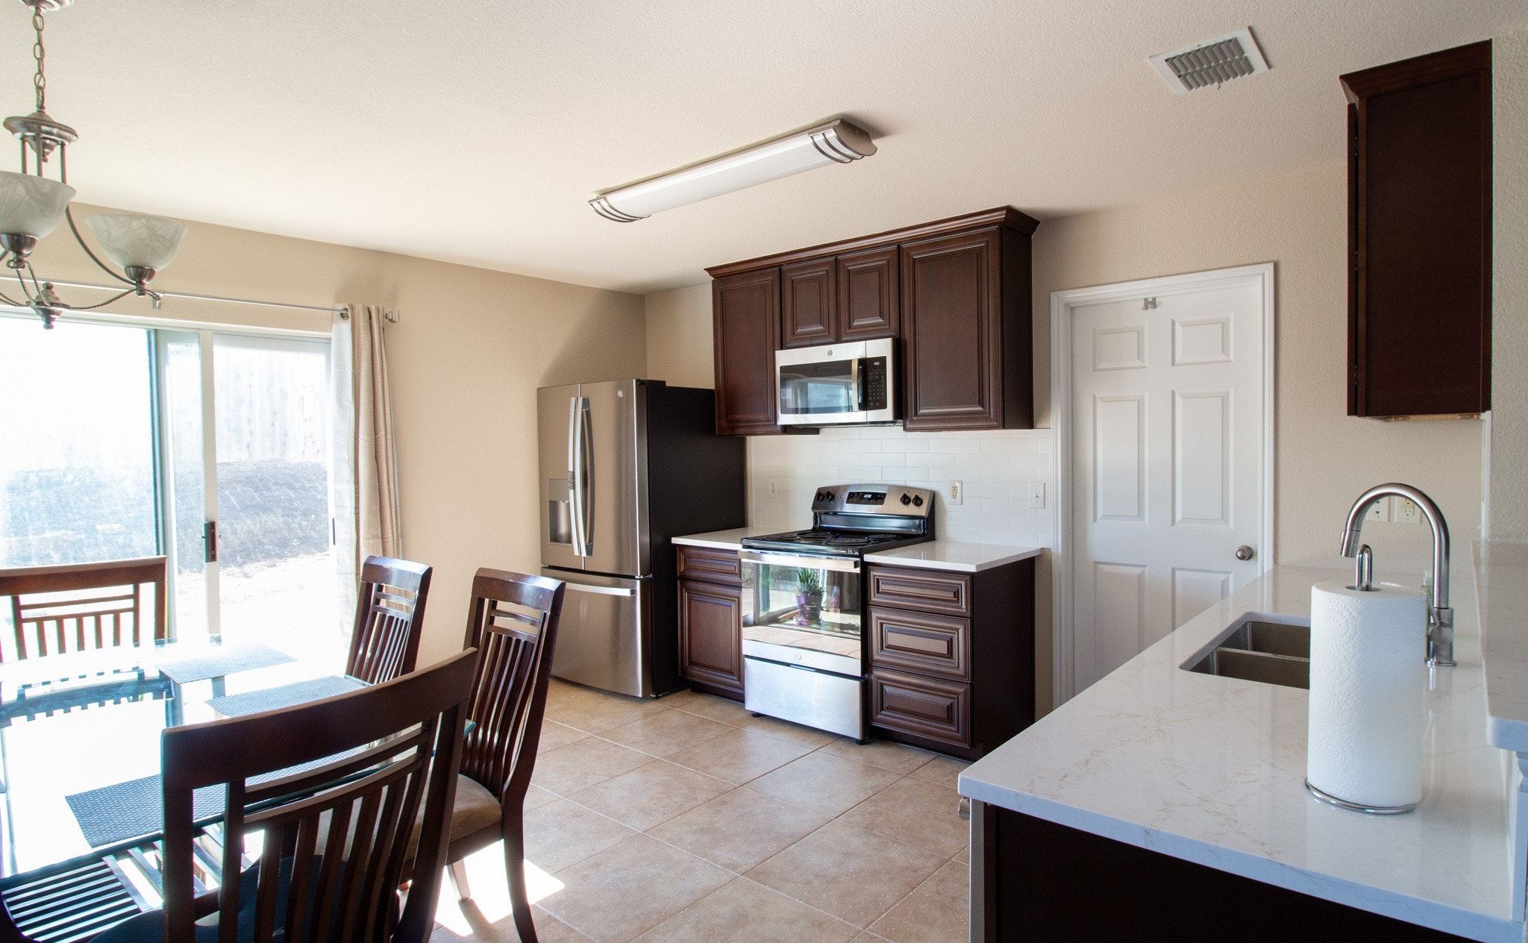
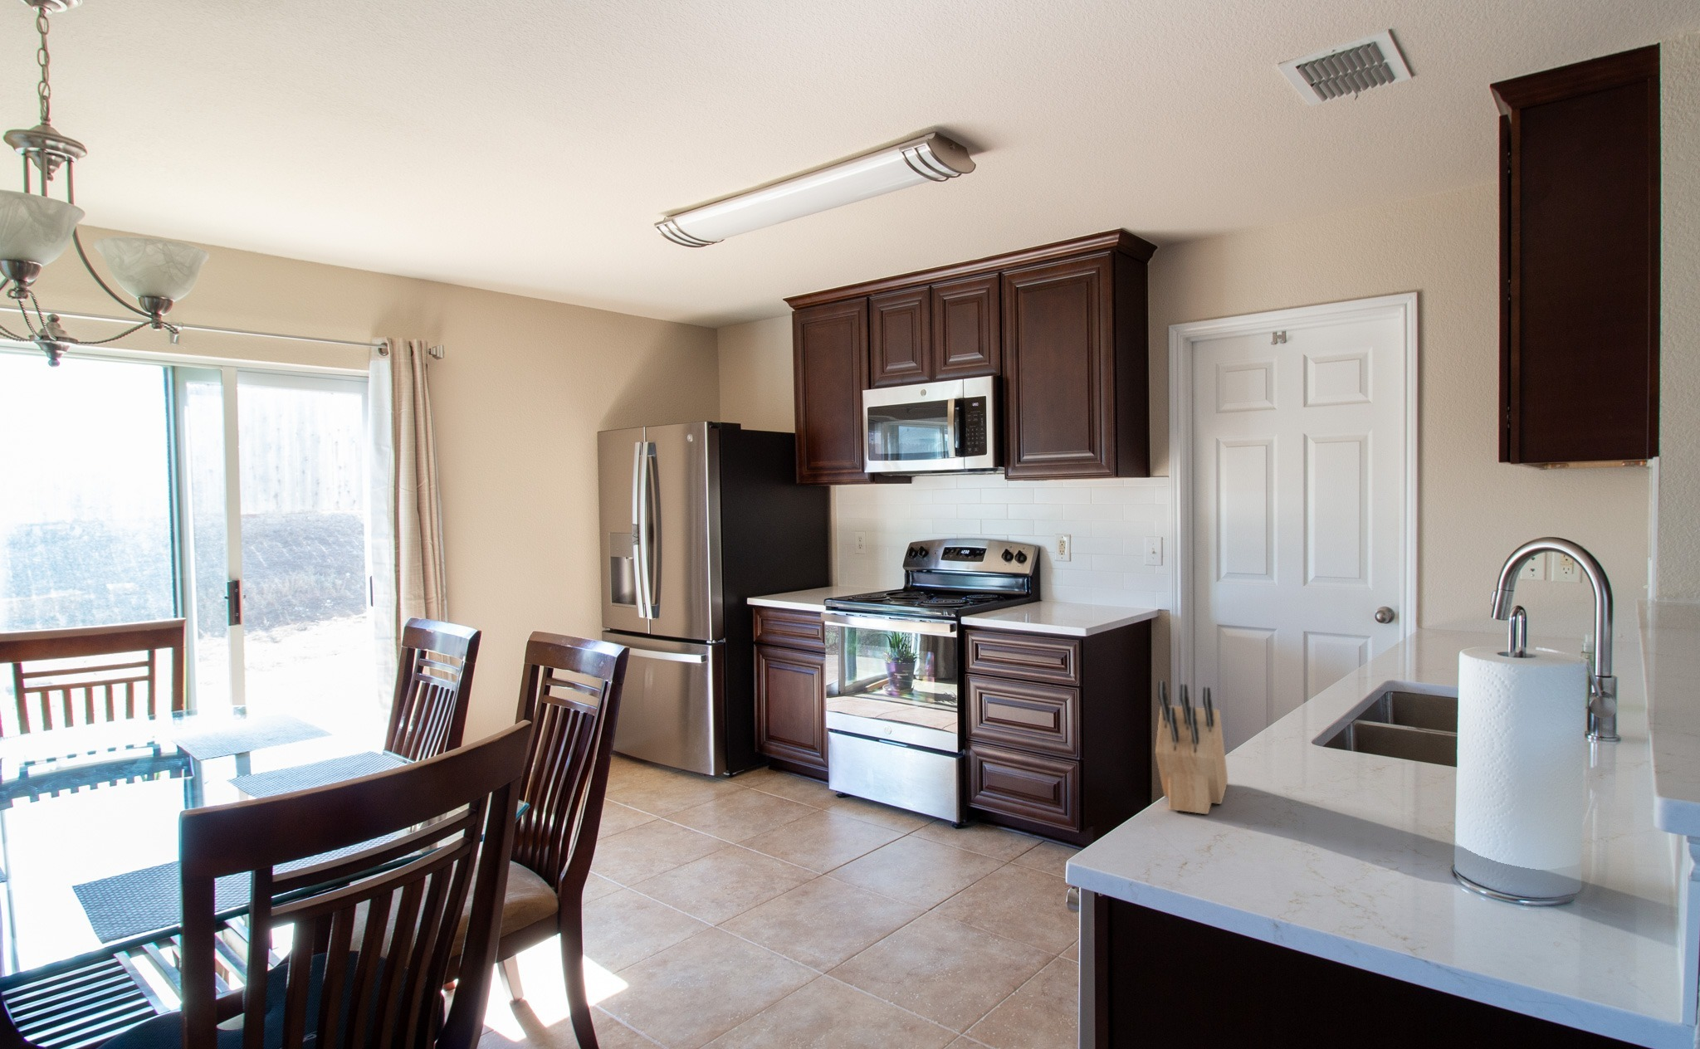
+ knife block [1155,680,1229,815]
